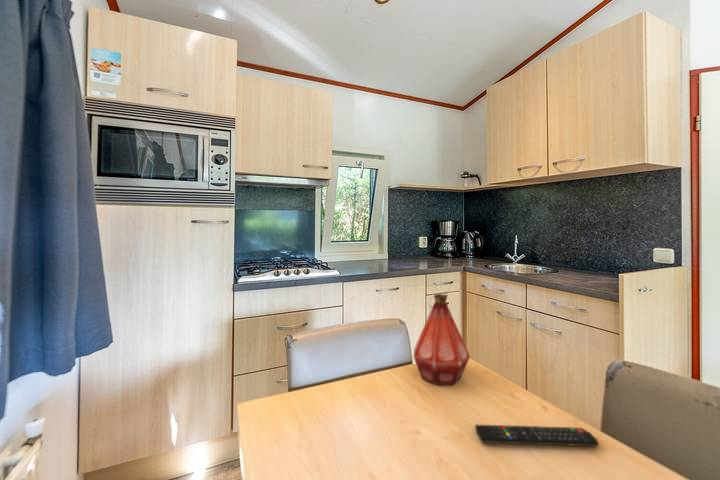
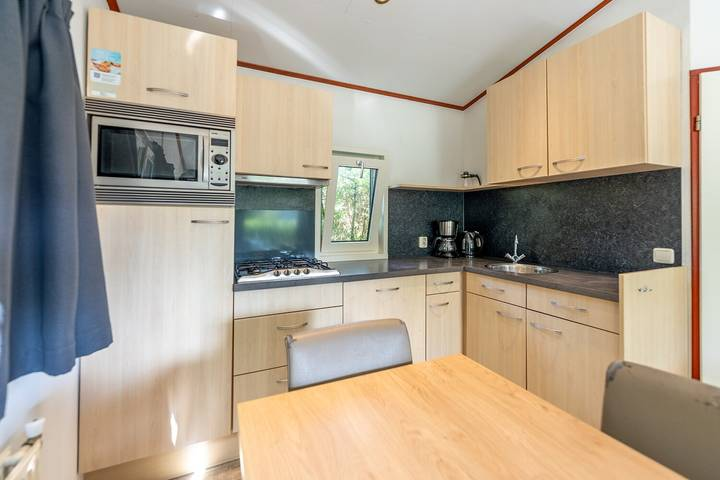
- remote control [474,424,600,447]
- bottle [412,293,471,386]
